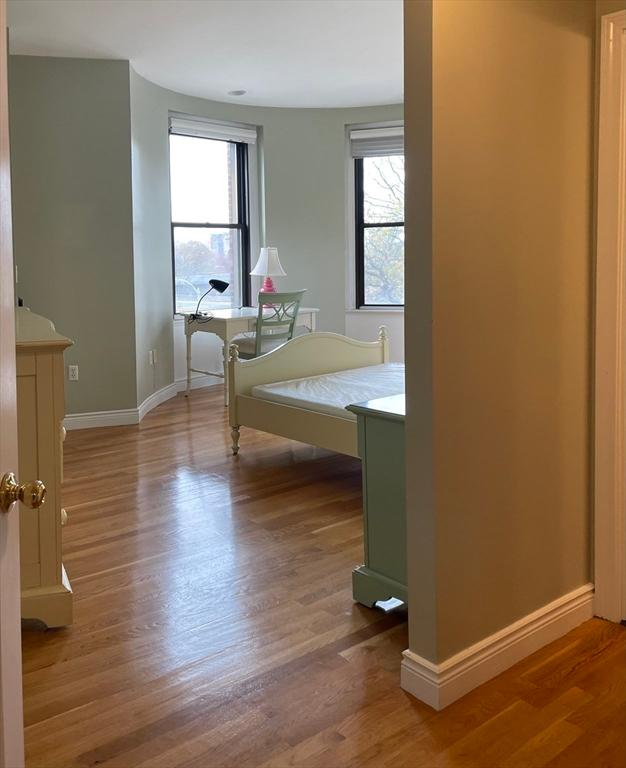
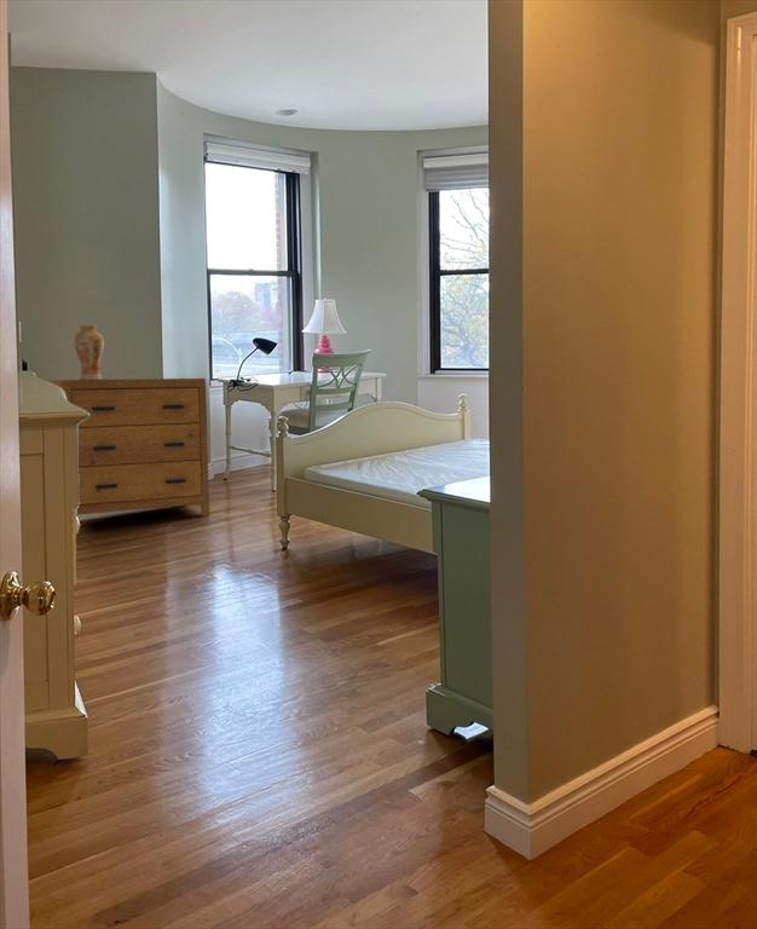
+ dresser [46,377,210,518]
+ vase [73,324,105,380]
